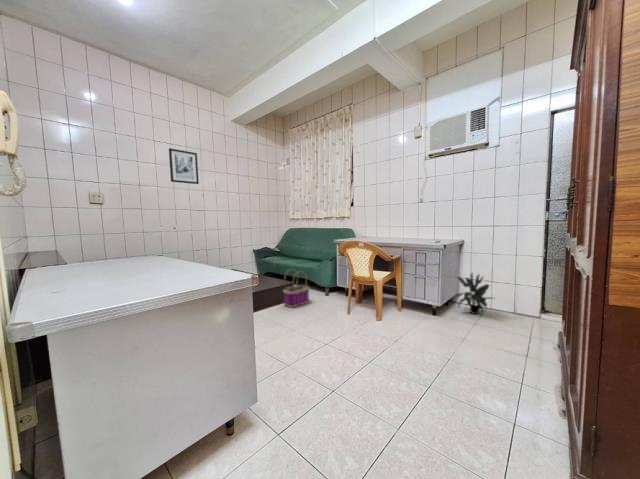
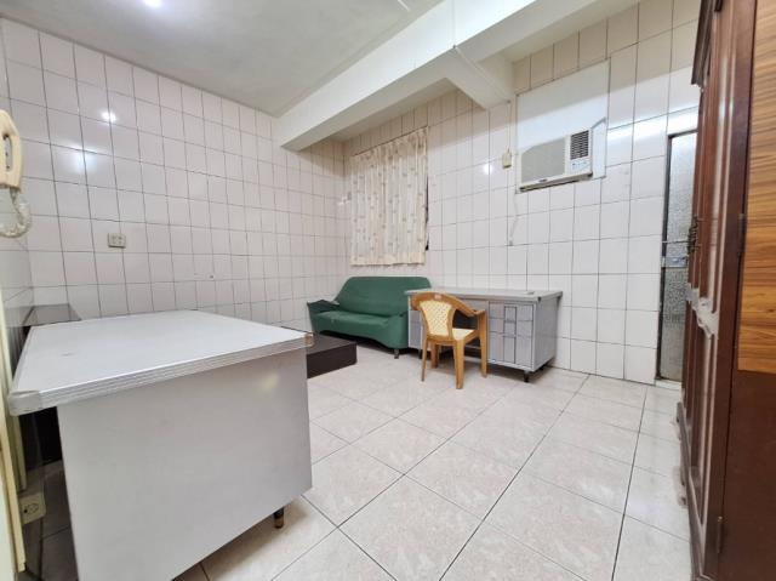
- potted plant [455,272,495,315]
- wall art [168,147,200,185]
- basket [282,268,310,309]
